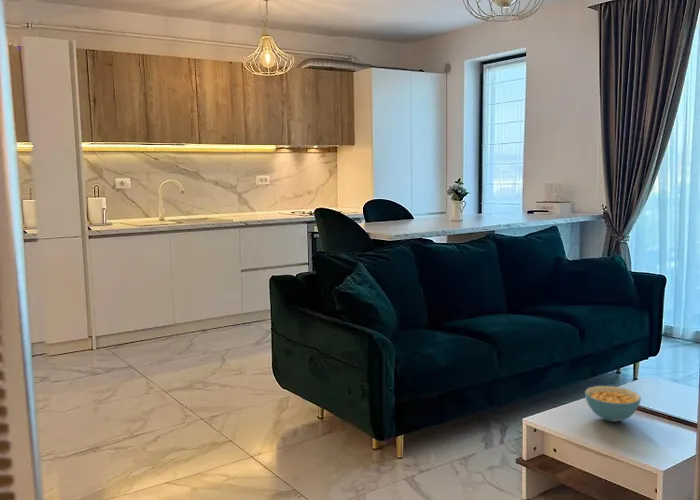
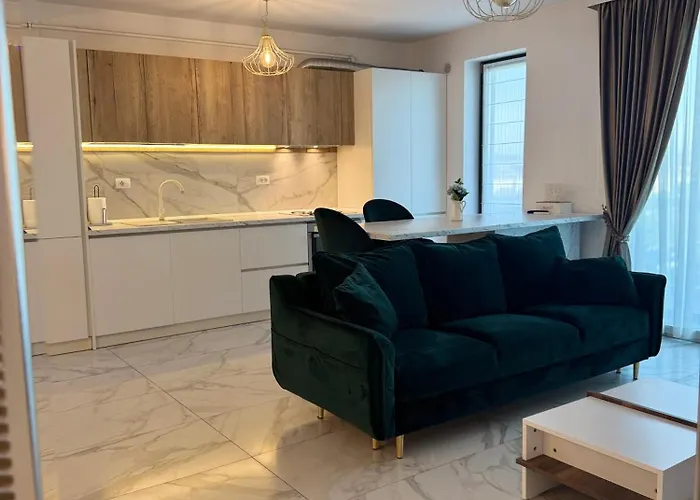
- cereal bowl [584,385,642,423]
